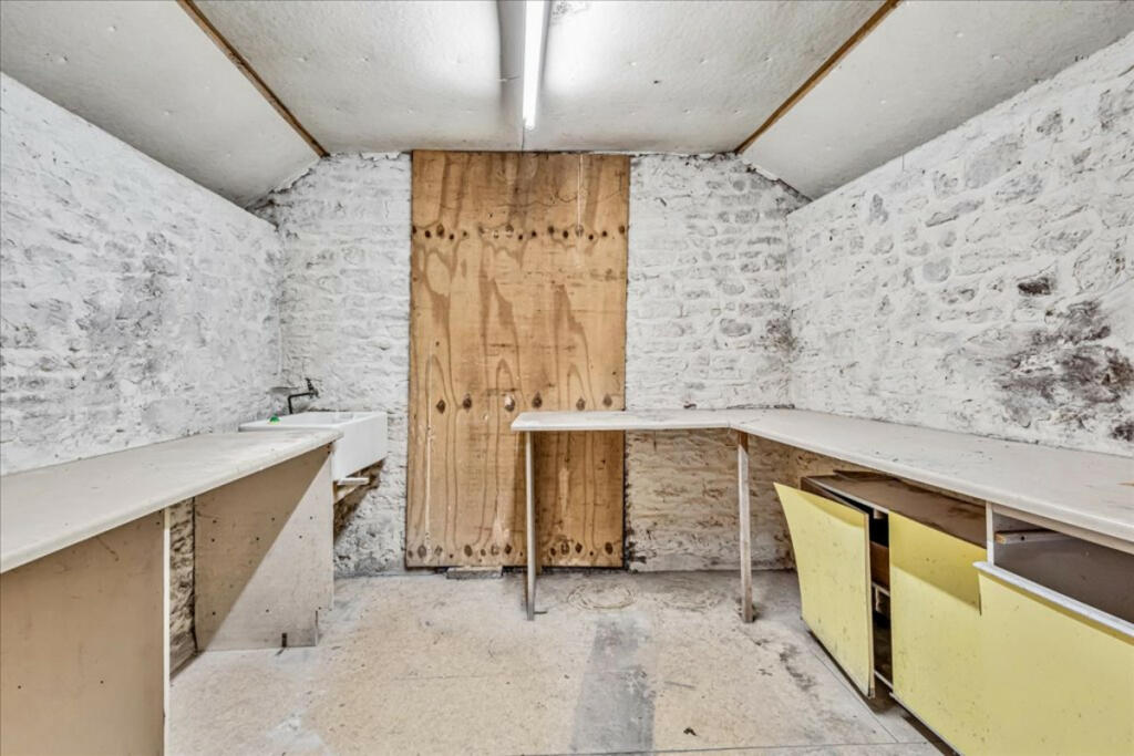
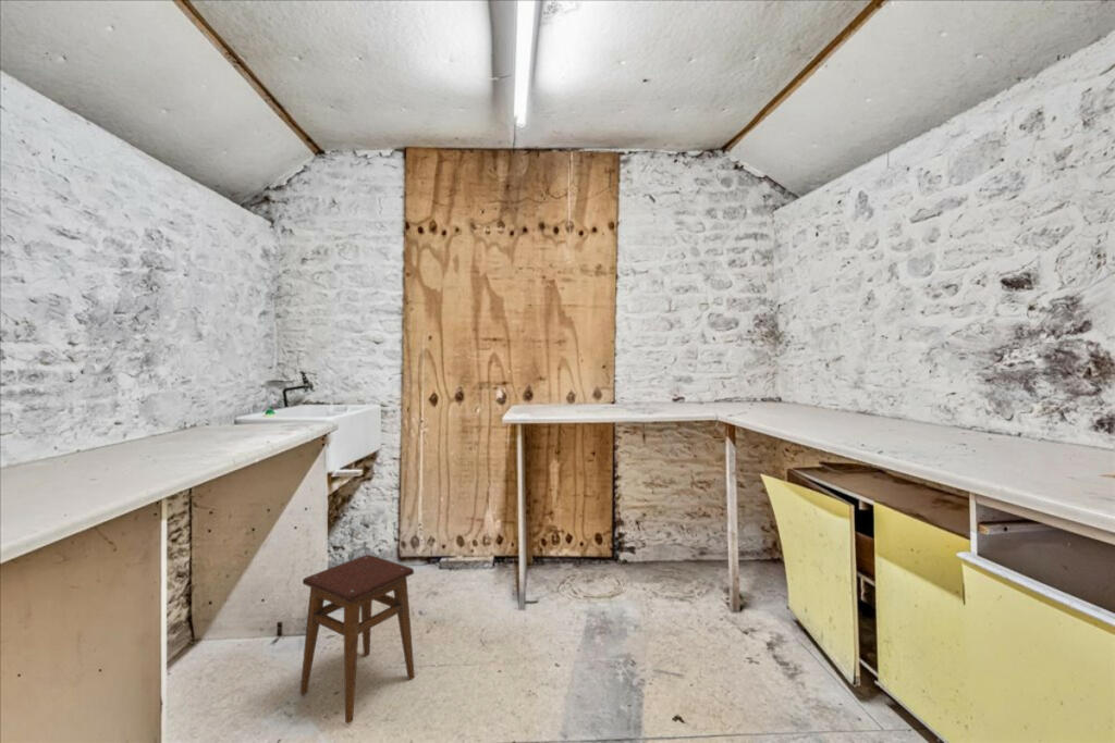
+ stool [299,554,416,725]
